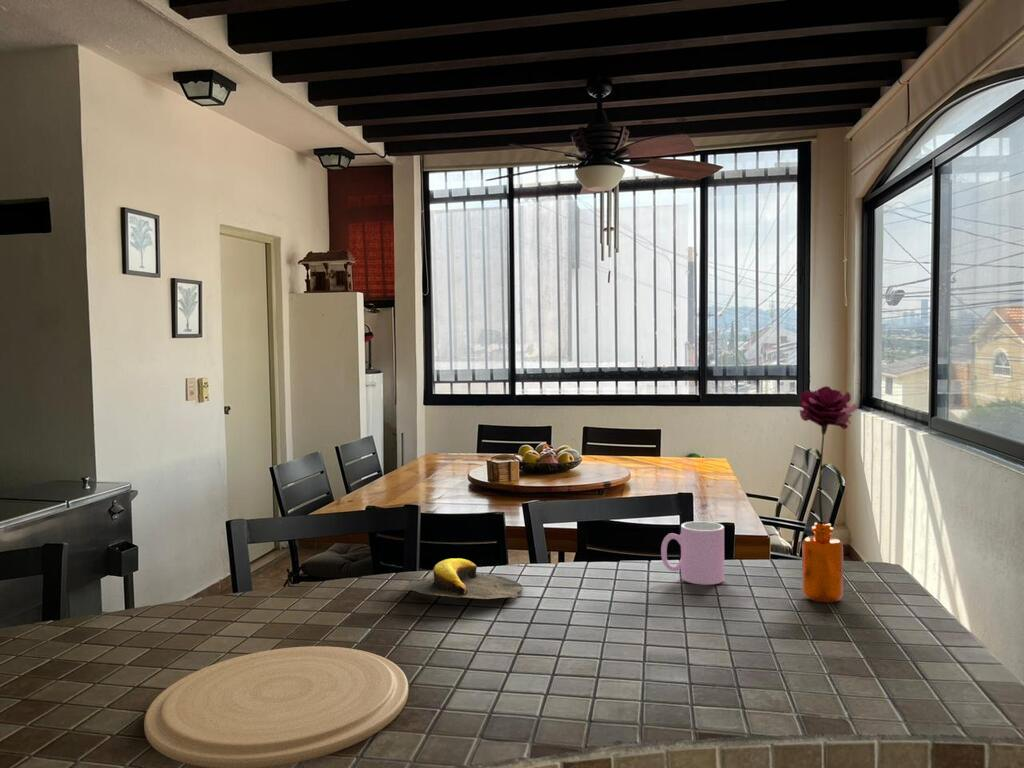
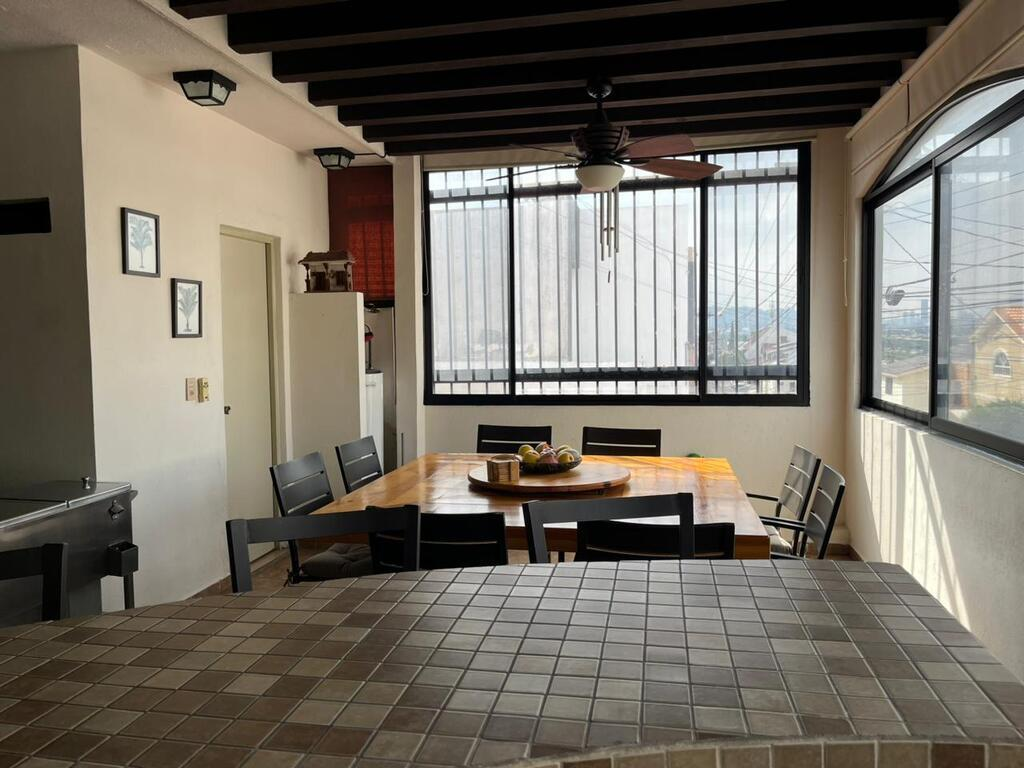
- flower [798,385,859,603]
- cup [660,520,725,586]
- plate [143,645,409,768]
- banana [401,557,525,600]
